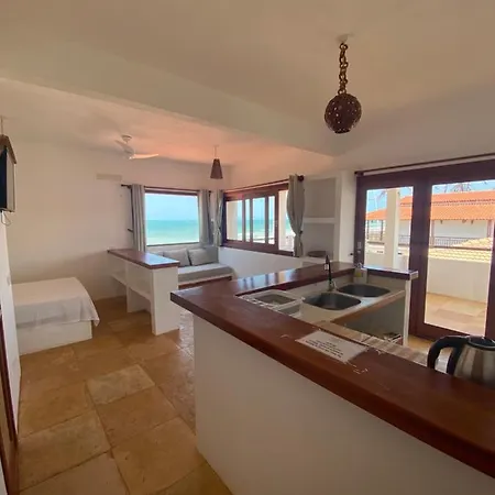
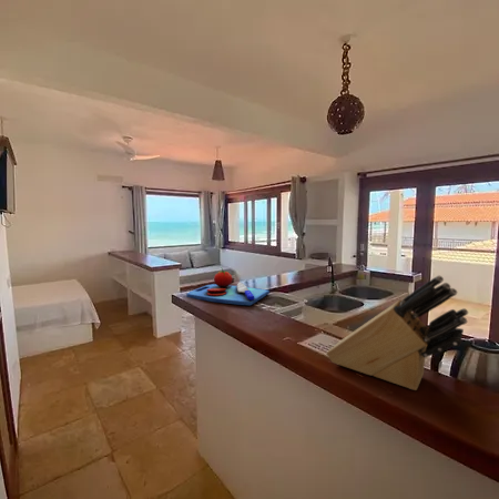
+ chopping board [185,266,271,306]
+ knife block [325,274,469,391]
